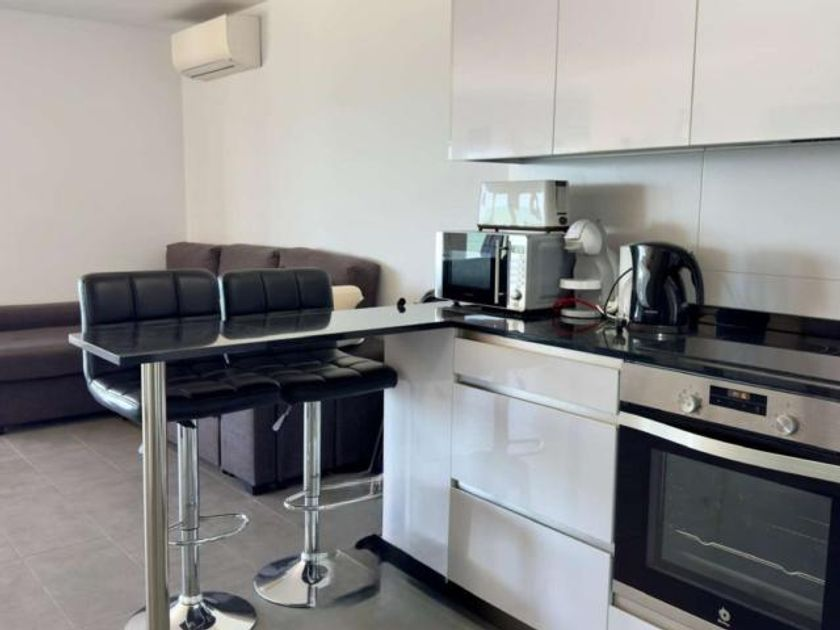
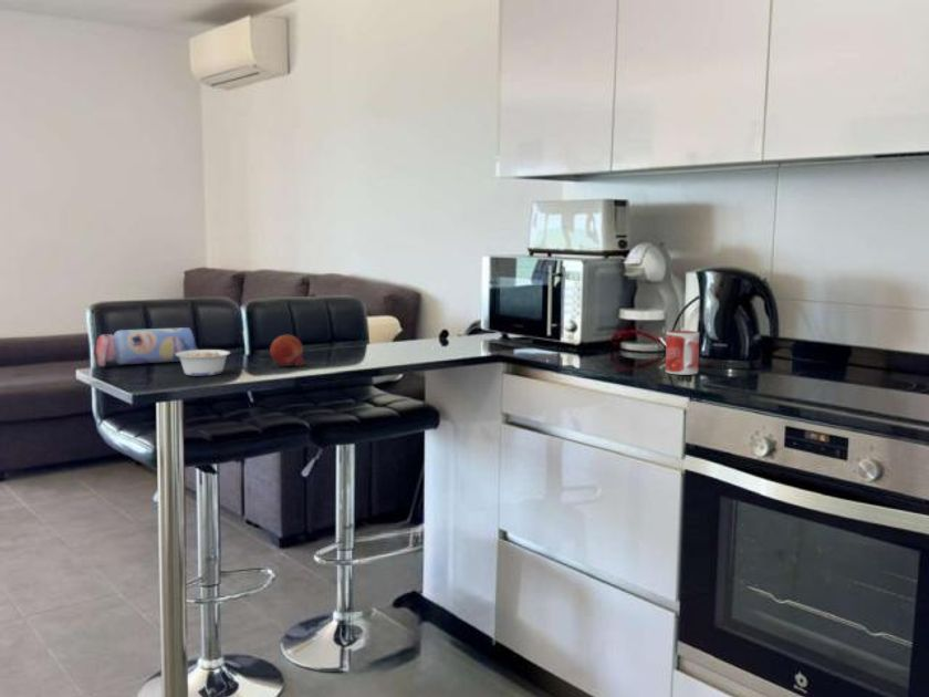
+ water bottle [93,326,199,367]
+ fruit [269,334,306,367]
+ legume [170,348,231,377]
+ mug [665,330,700,376]
